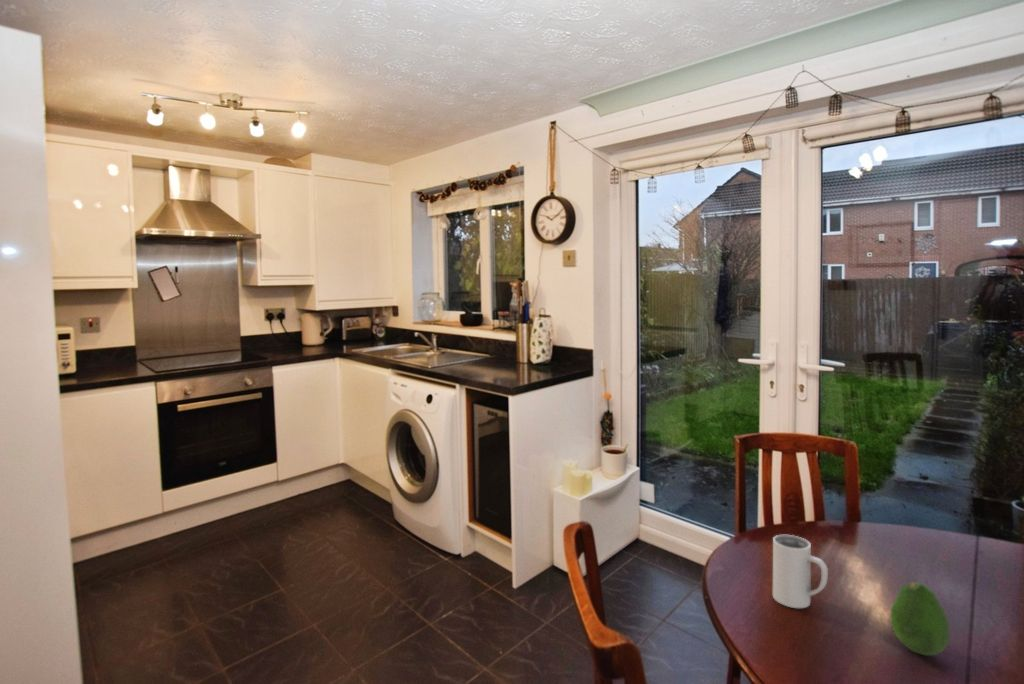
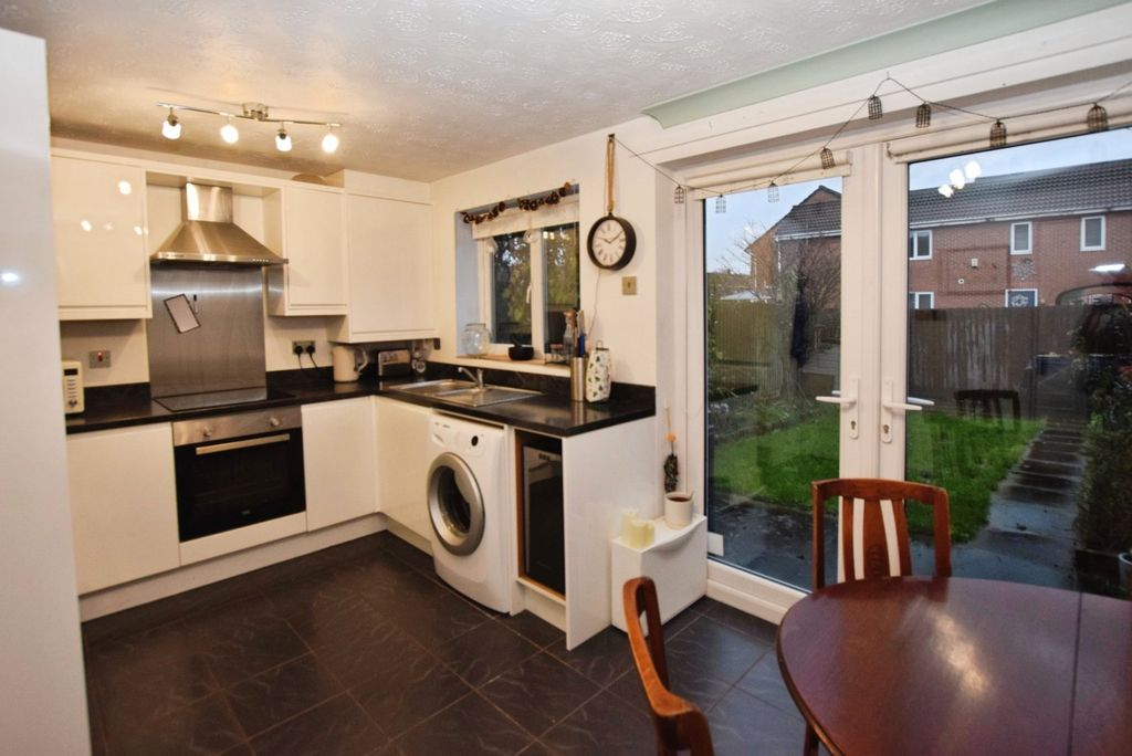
- mug [772,534,829,609]
- fruit [889,581,951,657]
